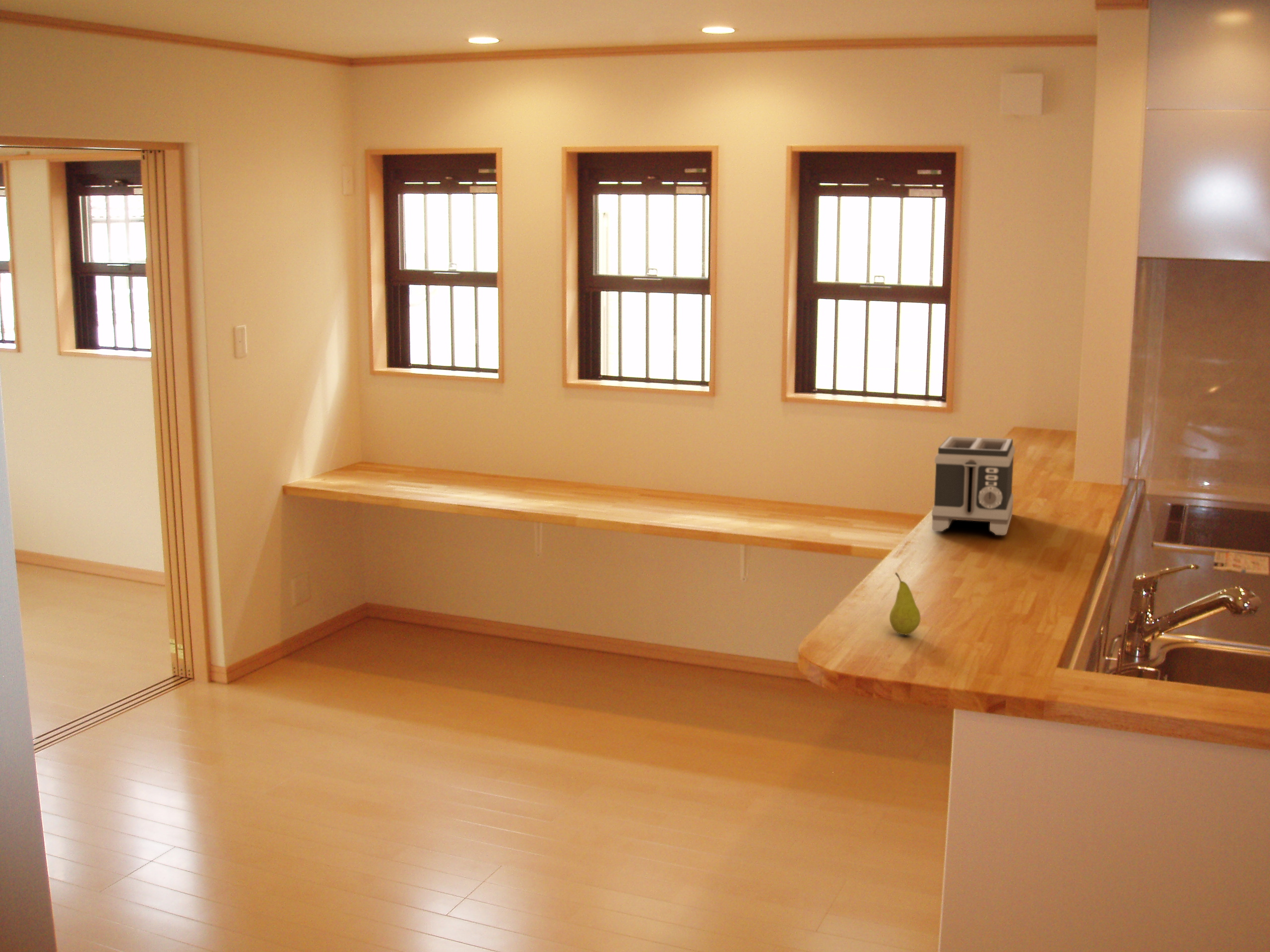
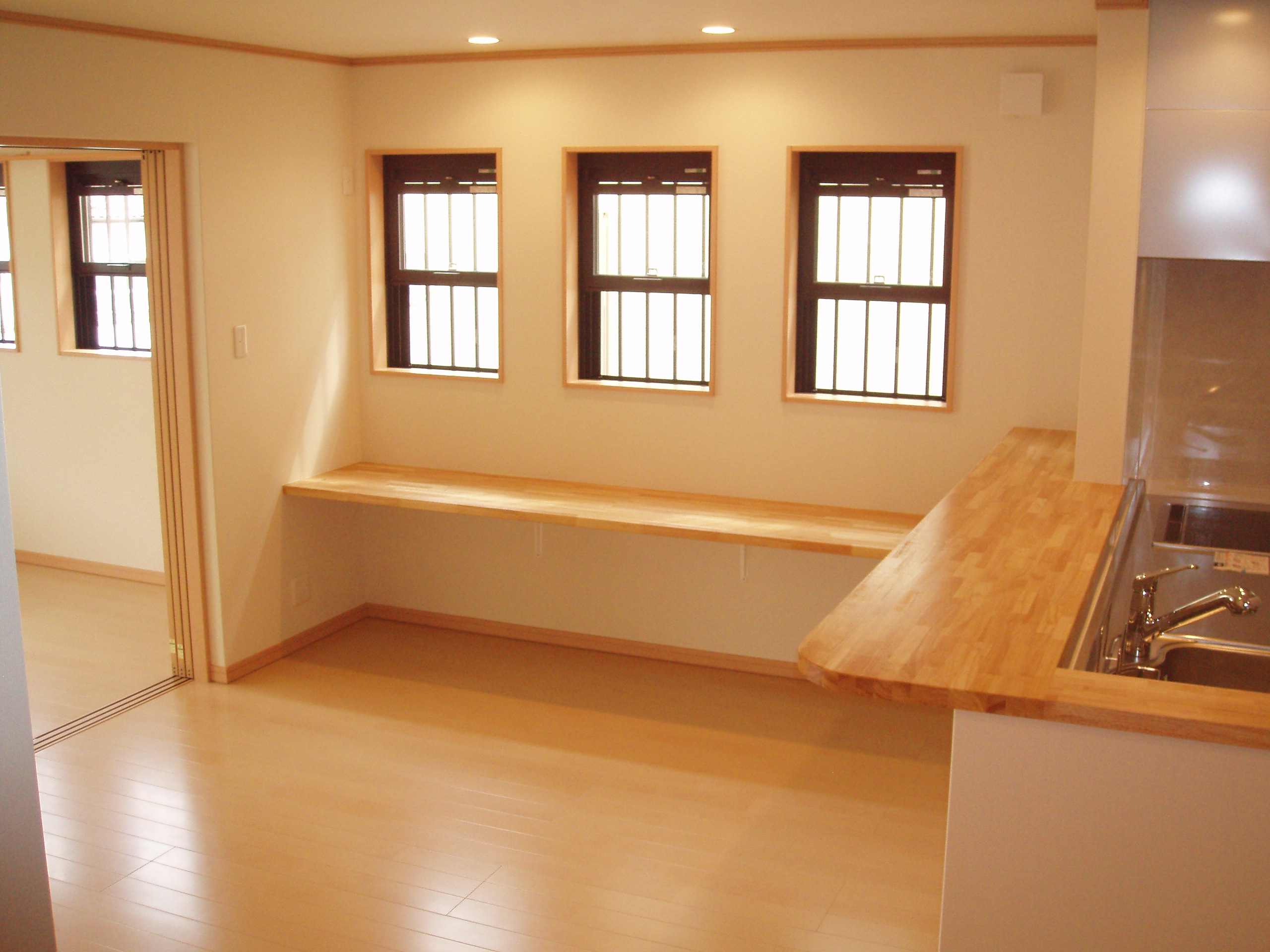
- toaster [931,436,1016,536]
- fruit [889,572,921,635]
